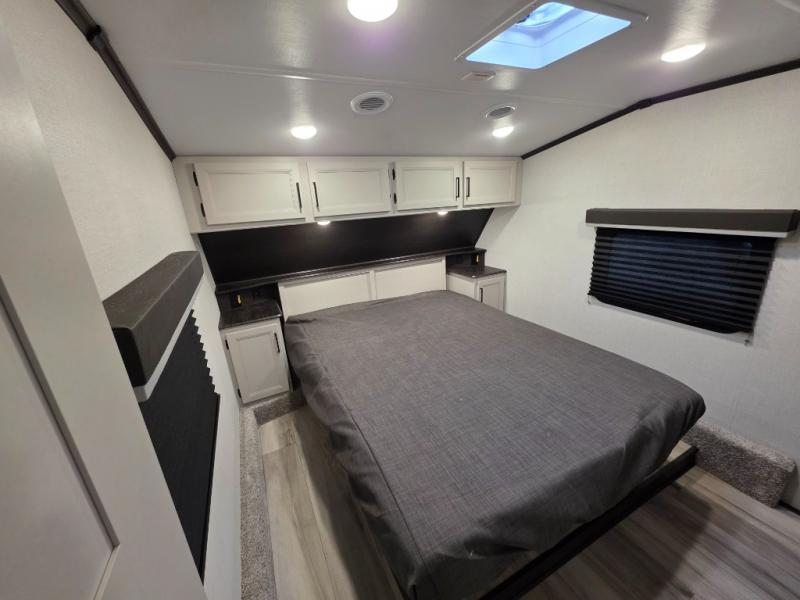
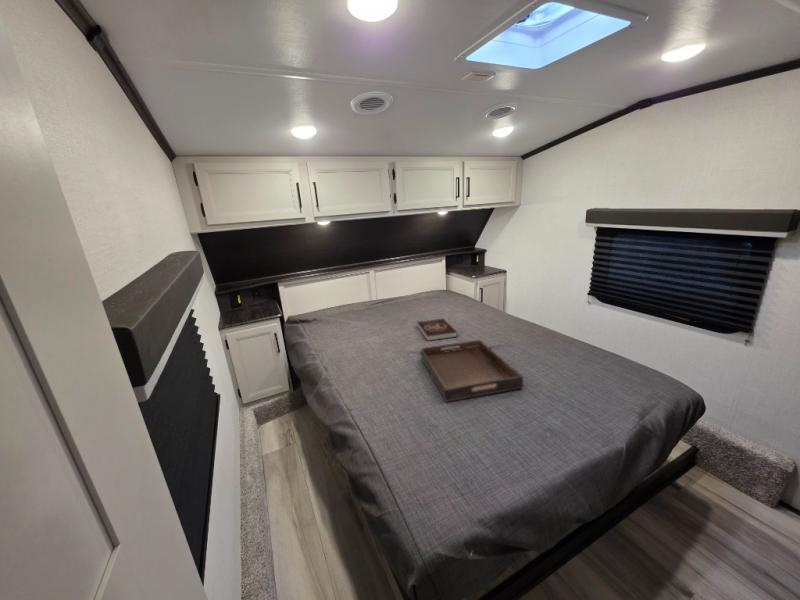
+ serving tray [420,339,524,403]
+ book [416,318,458,342]
